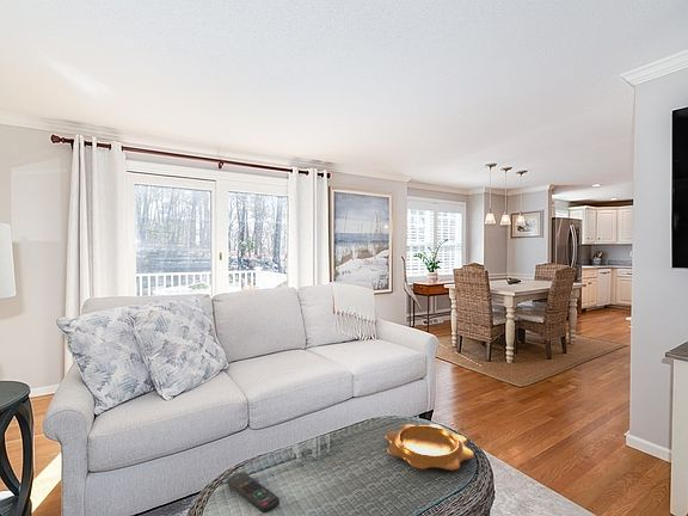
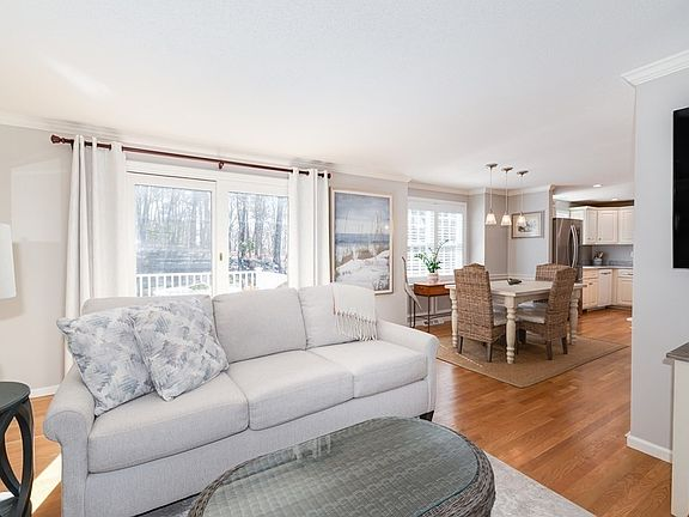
- decorative bowl [385,423,475,471]
- remote control [227,471,281,514]
